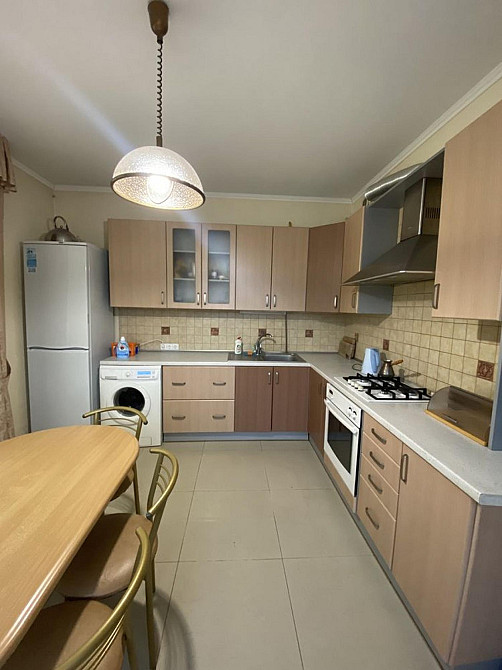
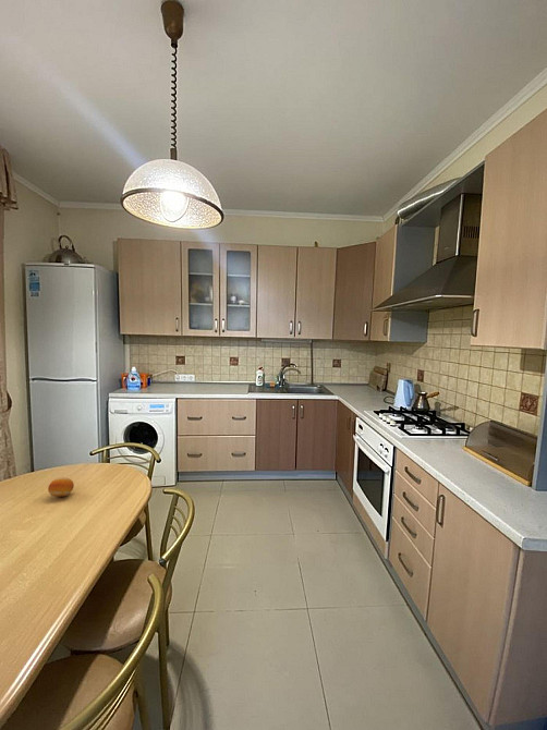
+ fruit [47,476,75,498]
